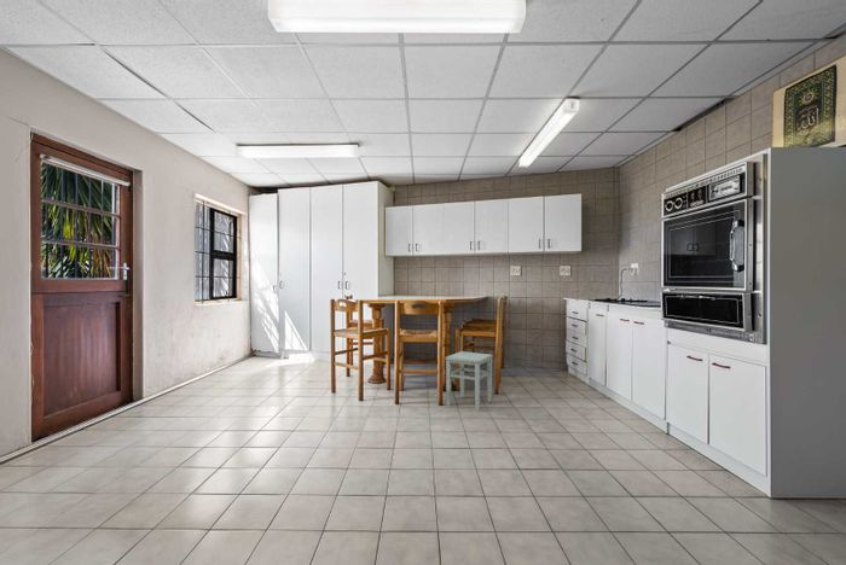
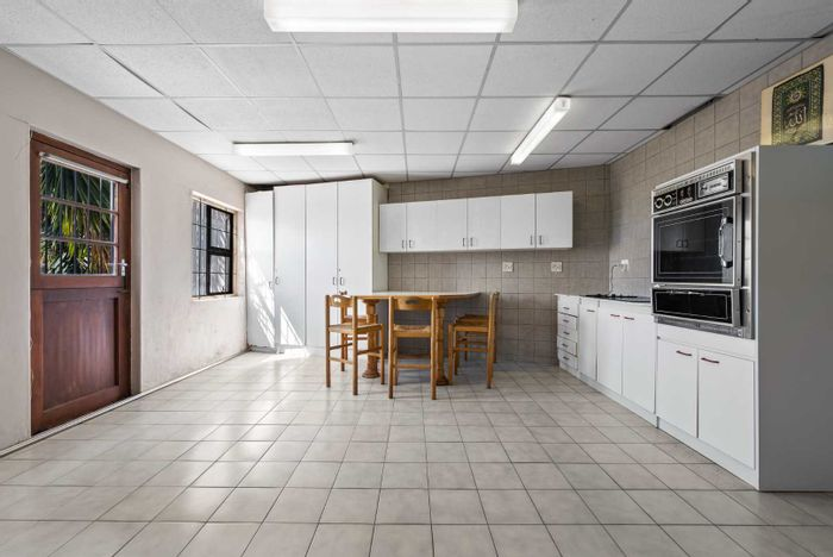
- stool [445,350,494,412]
